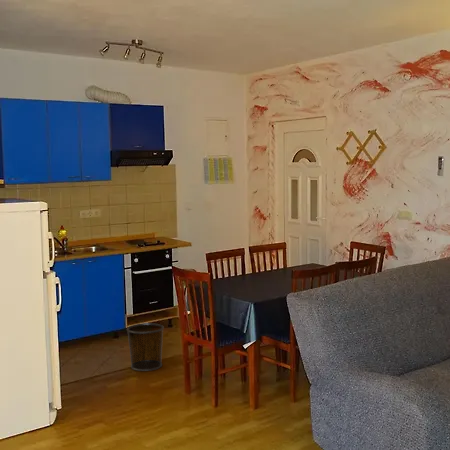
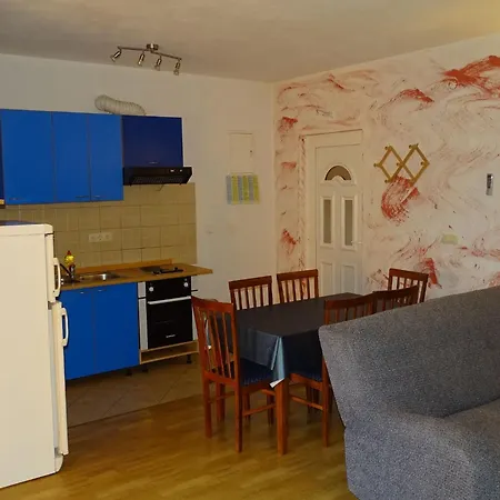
- waste bin [126,322,165,372]
